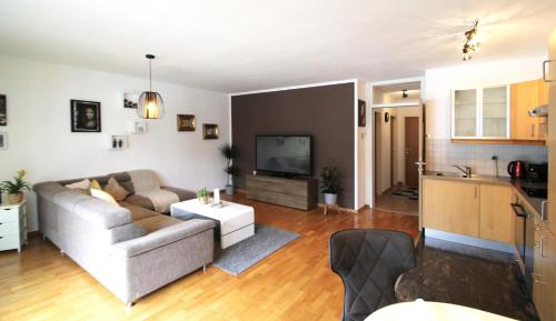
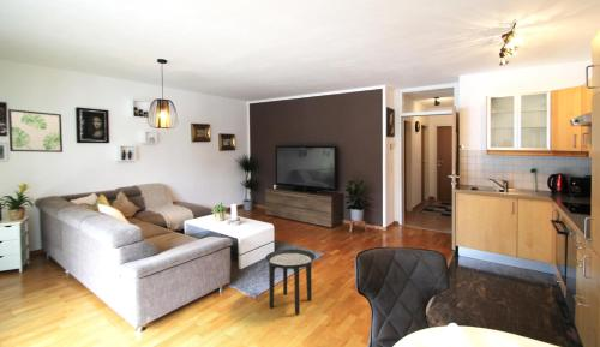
+ side table [264,249,317,316]
+ wall art [7,108,64,154]
